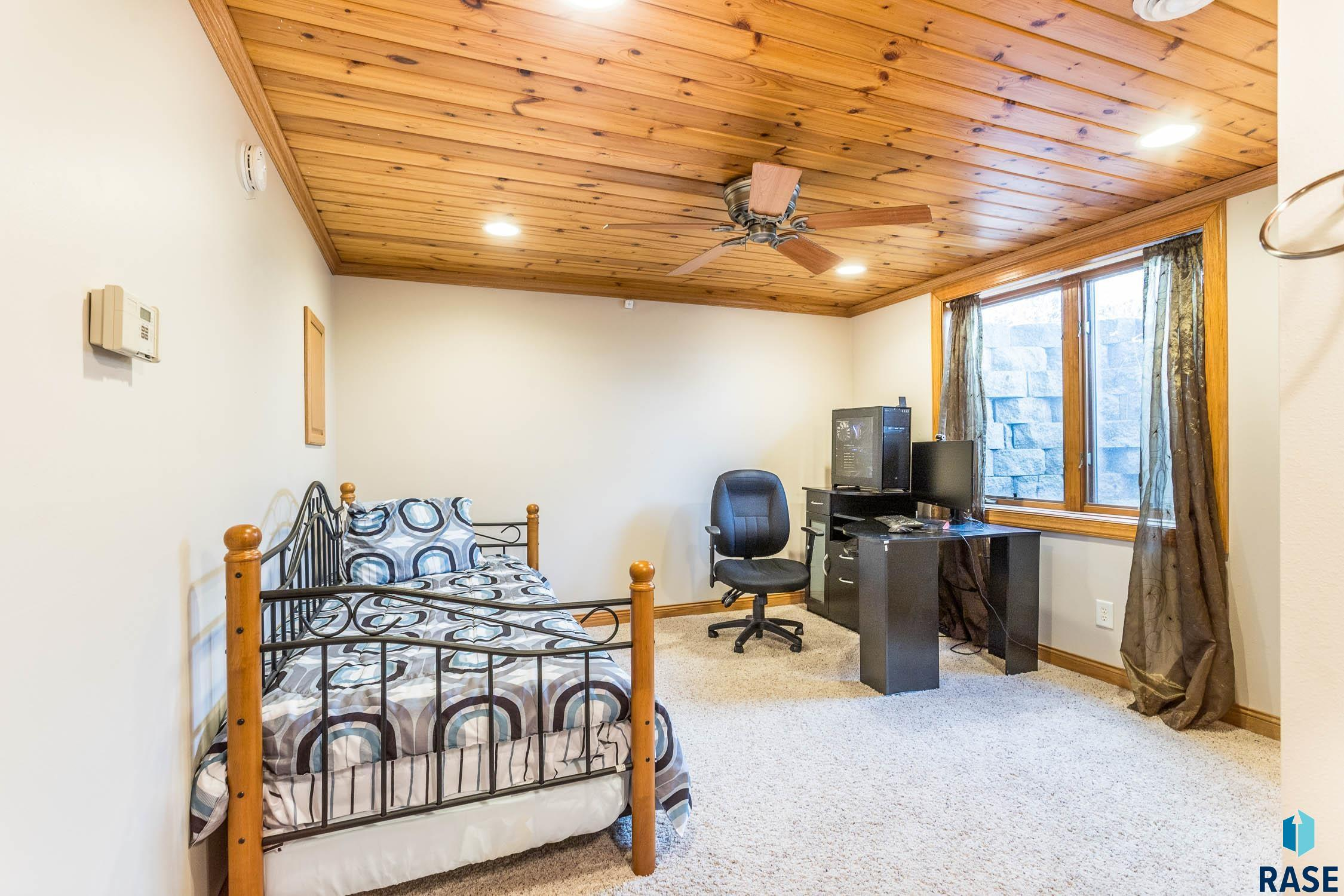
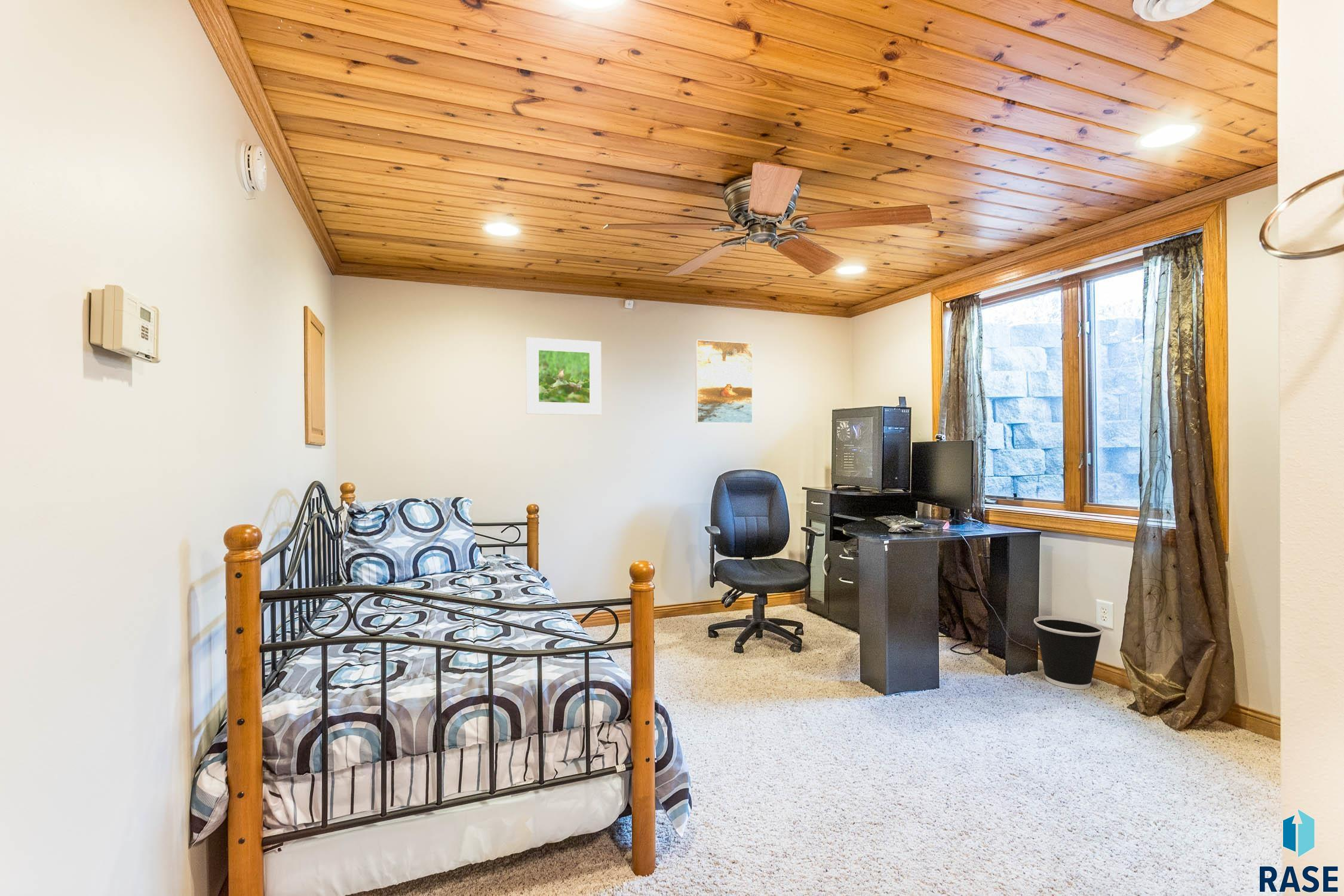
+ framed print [526,337,602,416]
+ wastebasket [1033,615,1104,690]
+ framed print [695,339,753,424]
